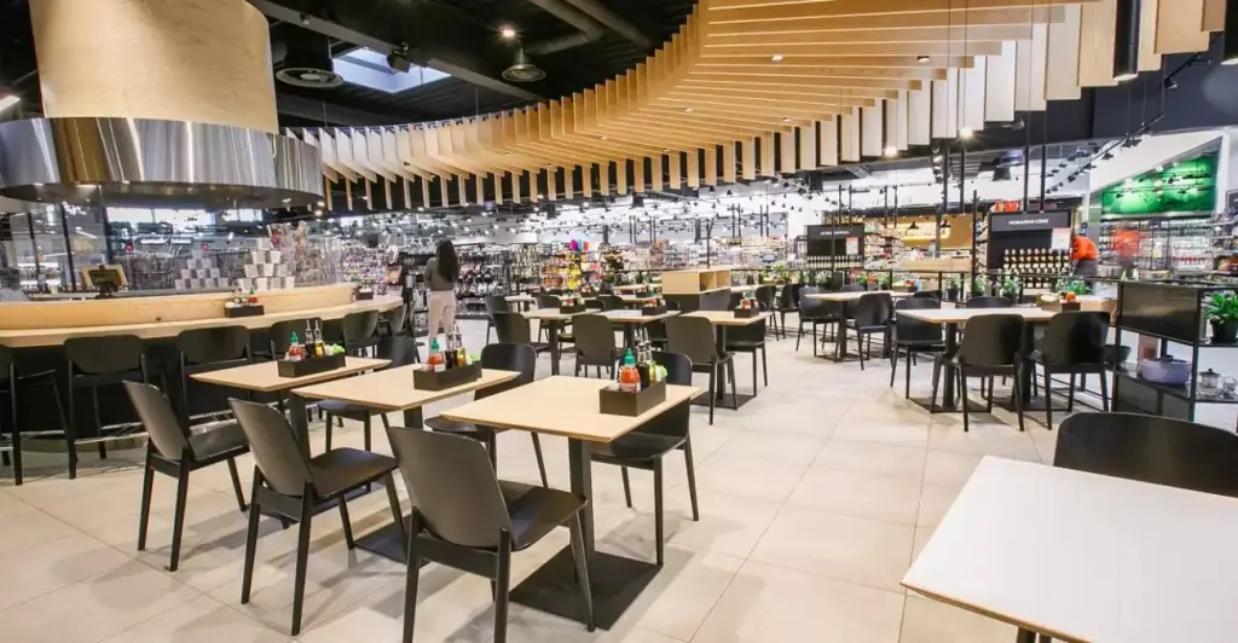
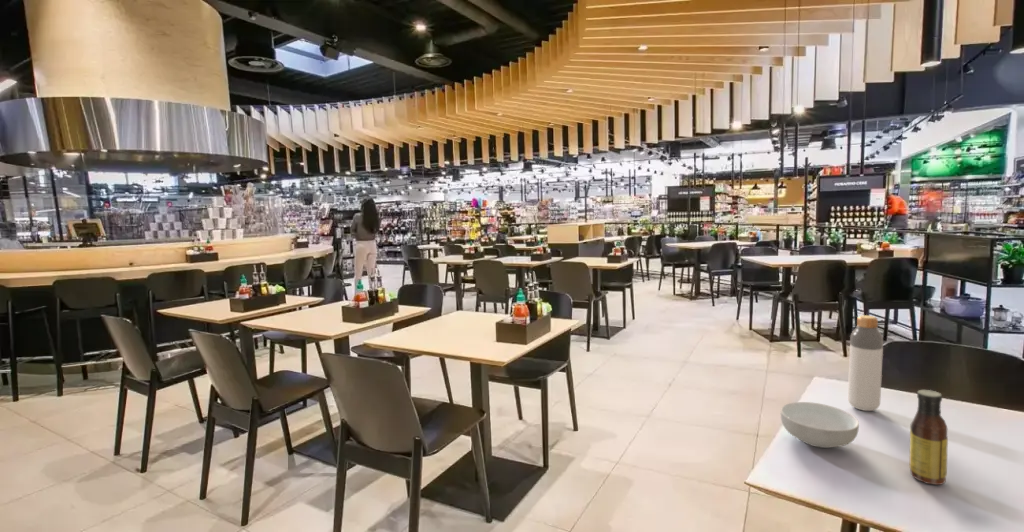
+ bottle [847,314,884,412]
+ sauce bottle [908,389,949,486]
+ cereal bowl [780,401,860,449]
